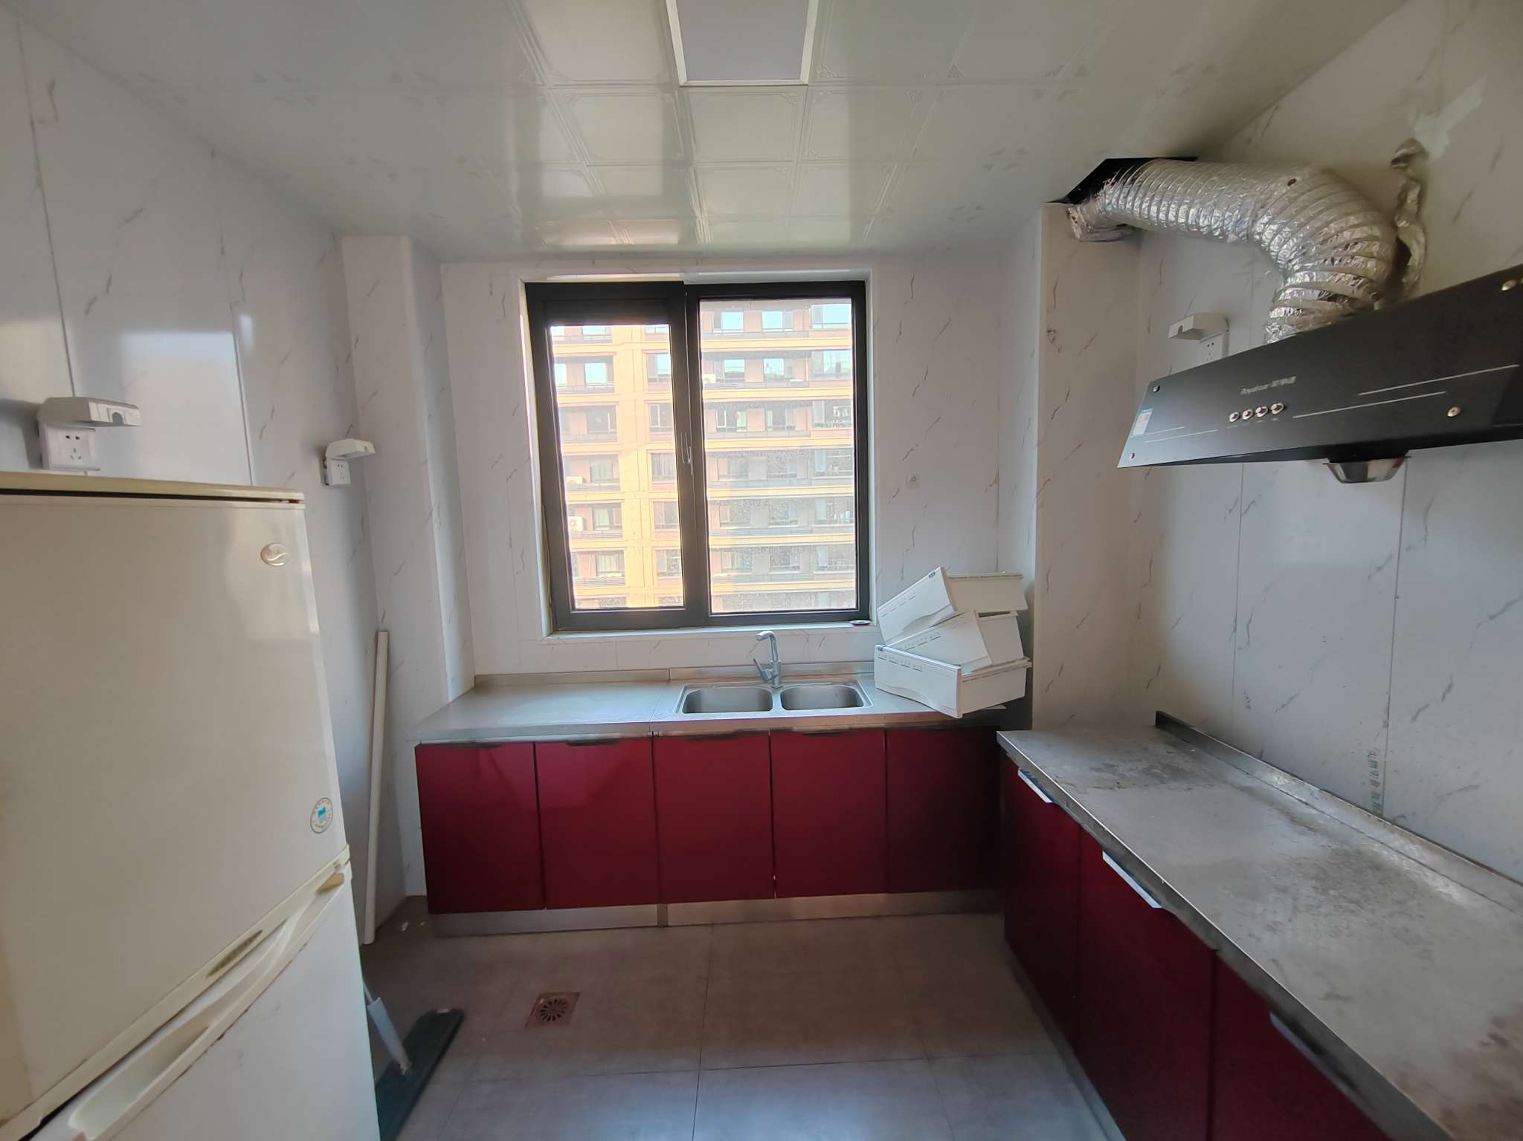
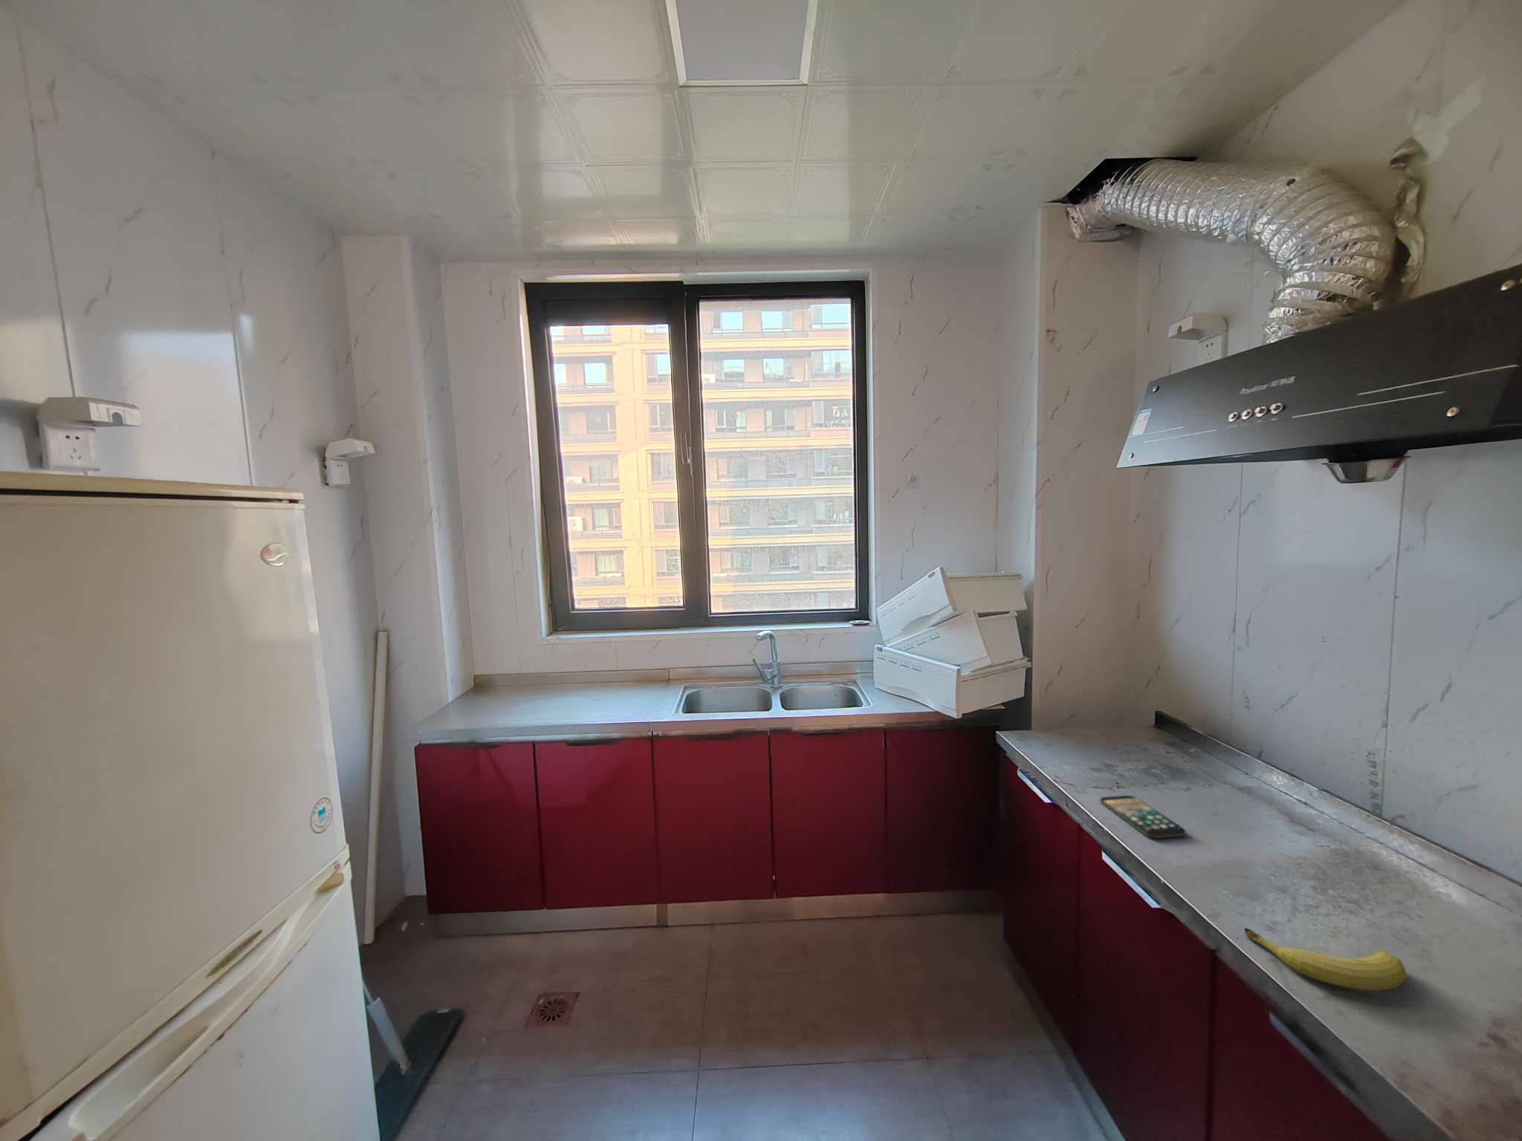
+ smartphone [1100,795,1186,839]
+ fruit [1244,928,1407,991]
